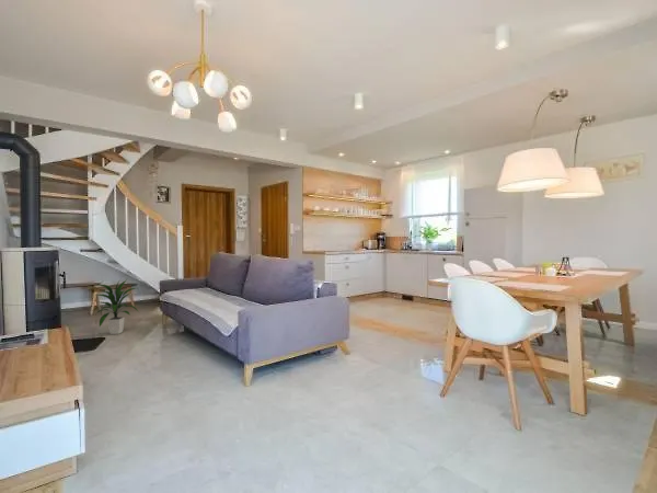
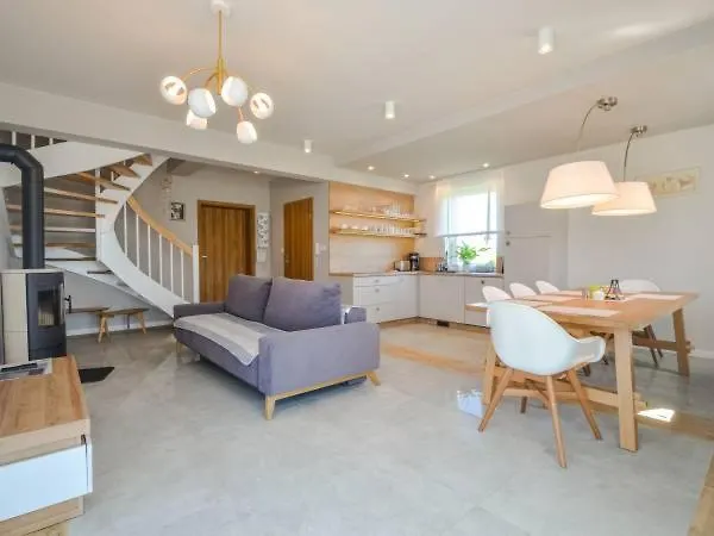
- indoor plant [95,278,139,335]
